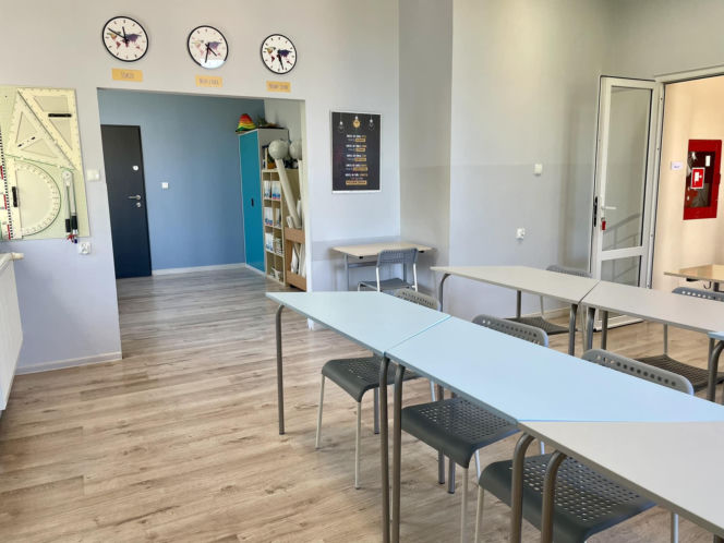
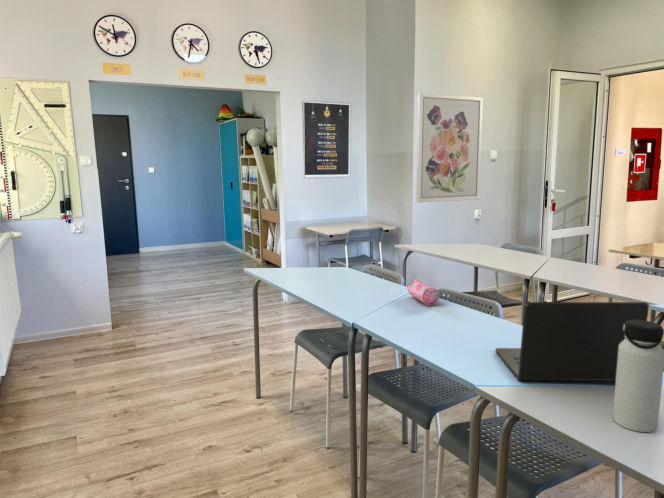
+ pencil case [406,278,440,307]
+ water bottle [612,320,664,433]
+ wall art [415,92,484,204]
+ laptop [495,301,650,382]
